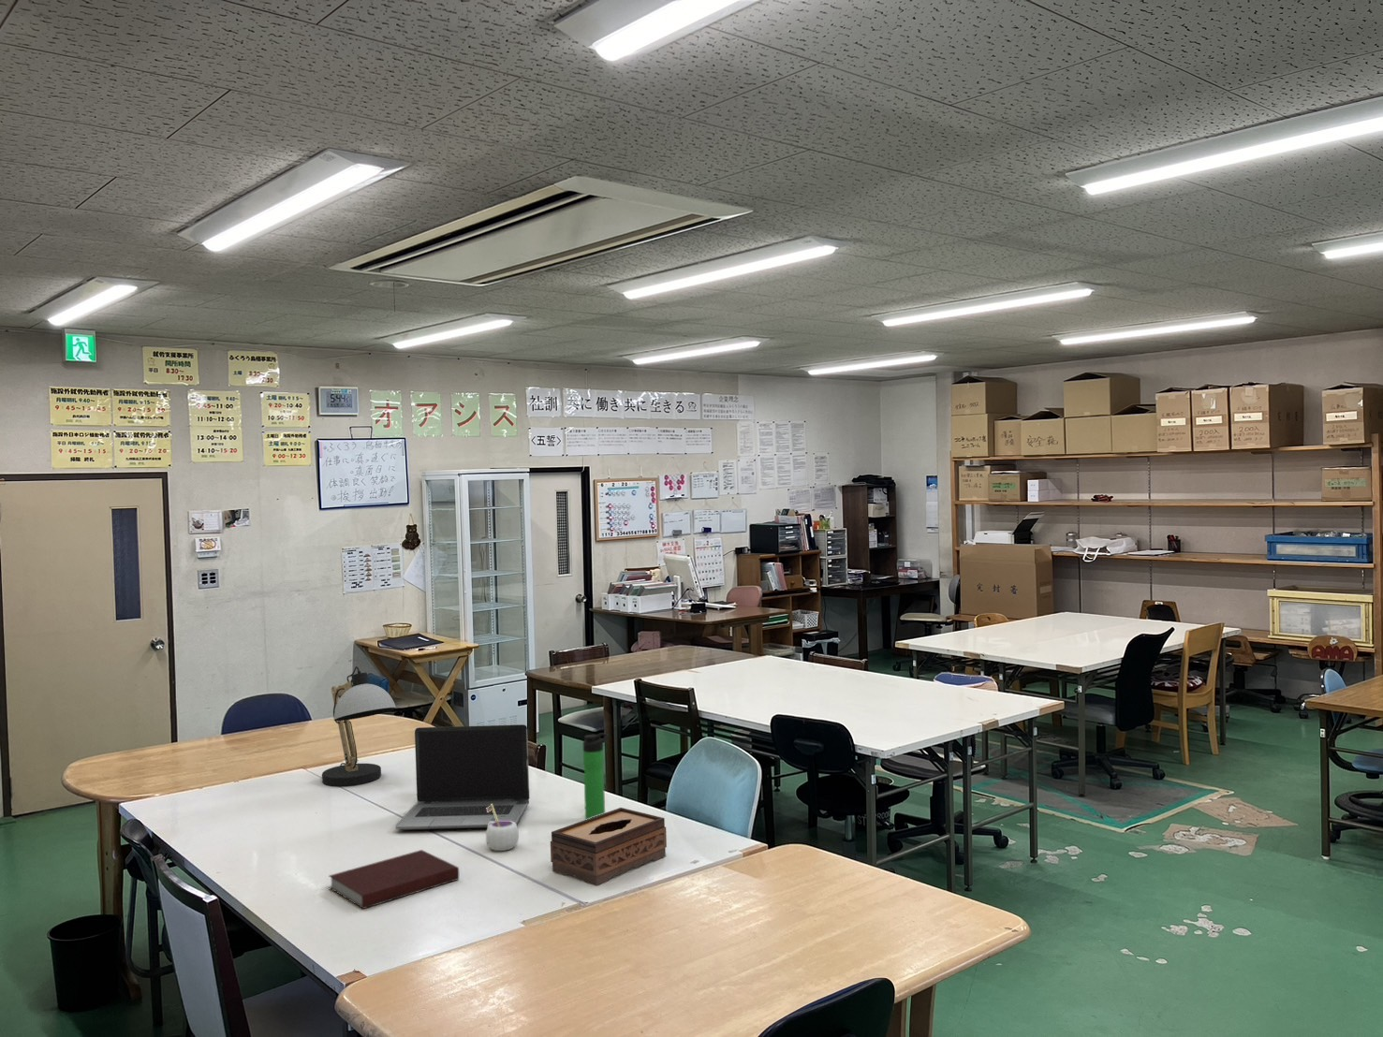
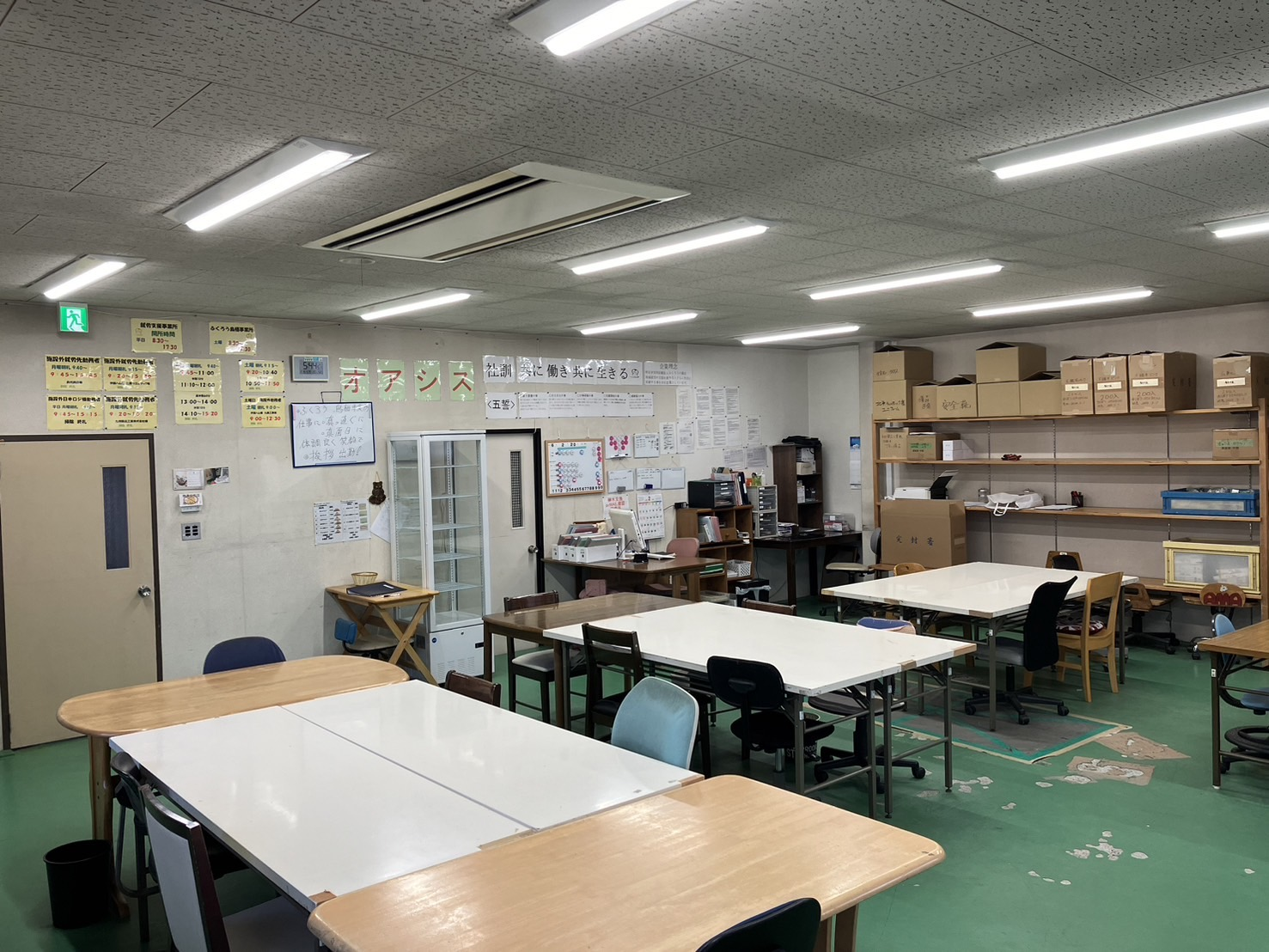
- notebook [328,849,460,910]
- desk lamp [322,666,397,788]
- laptop computer [395,723,530,831]
- tissue box [549,807,668,887]
- mug [485,804,520,852]
- bottle [582,732,610,820]
